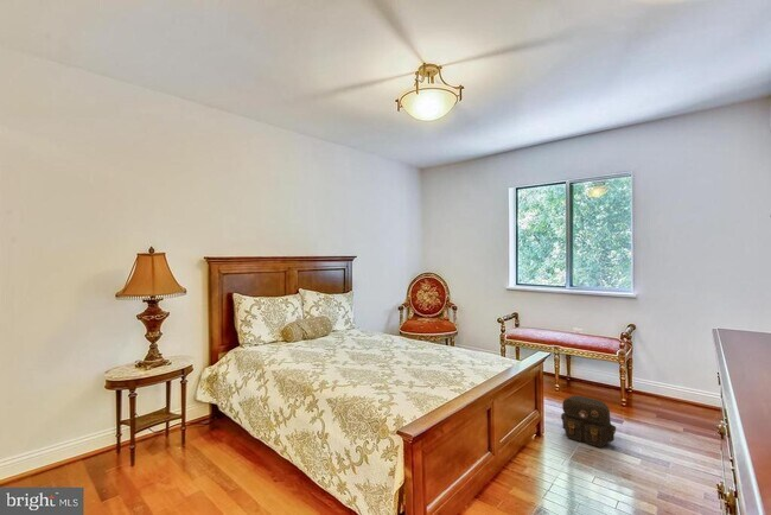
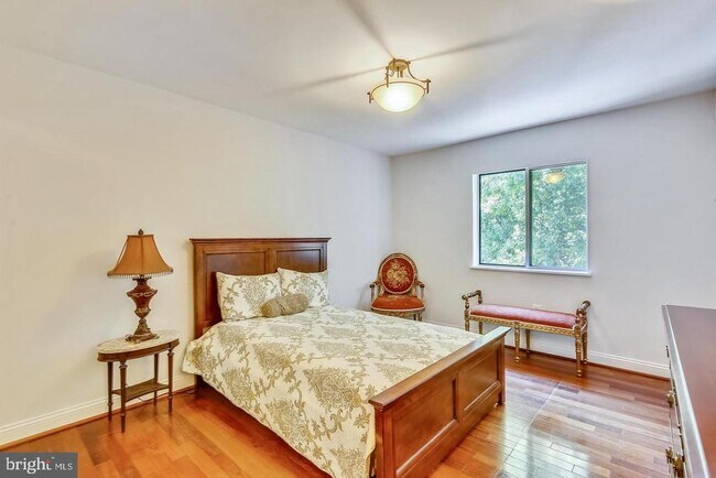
- backpack [560,394,617,449]
